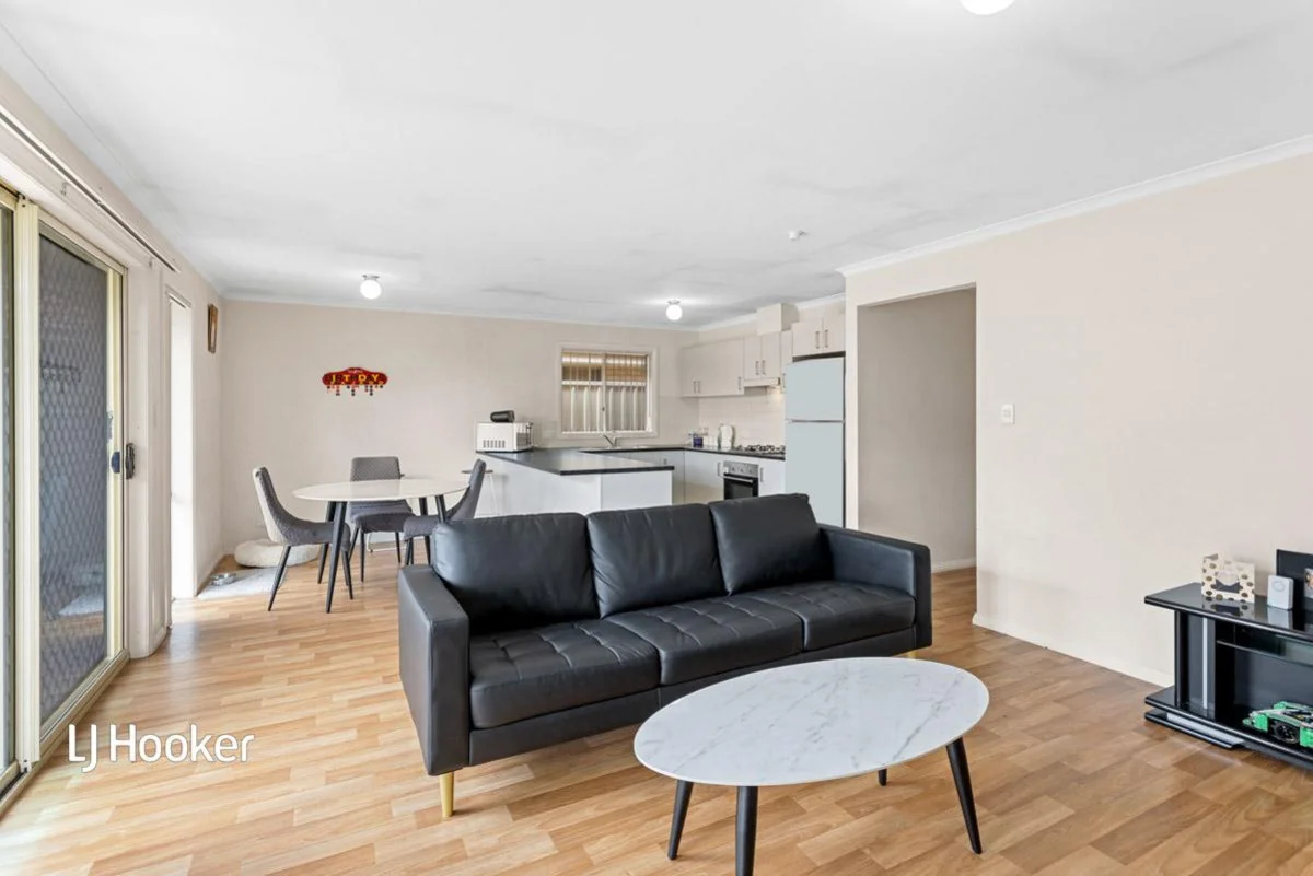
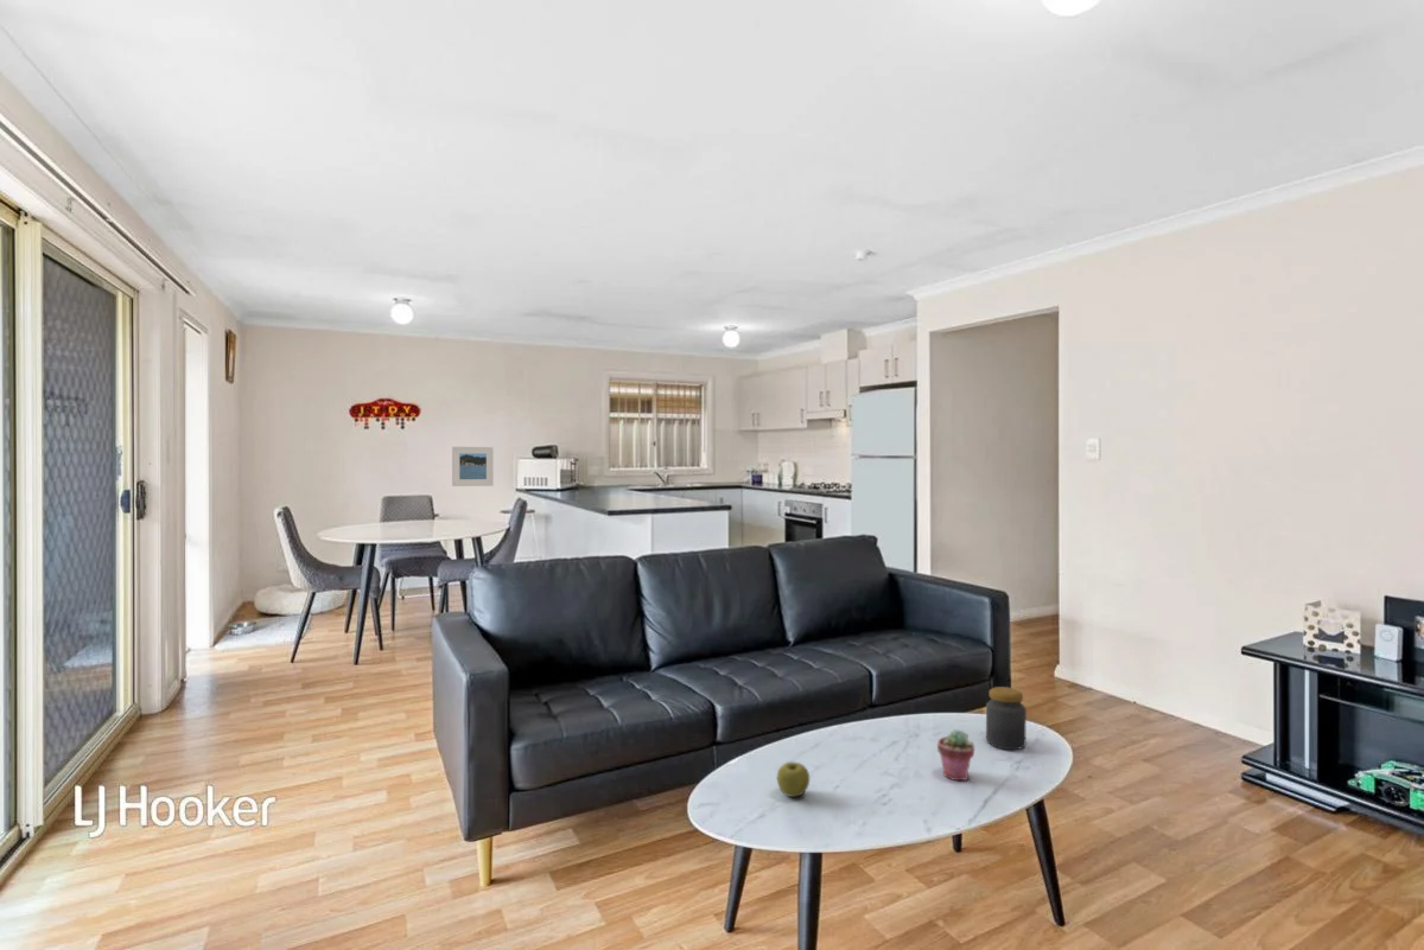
+ apple [776,760,810,798]
+ potted succulent [936,728,975,782]
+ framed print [451,446,495,487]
+ jar [985,686,1028,751]
